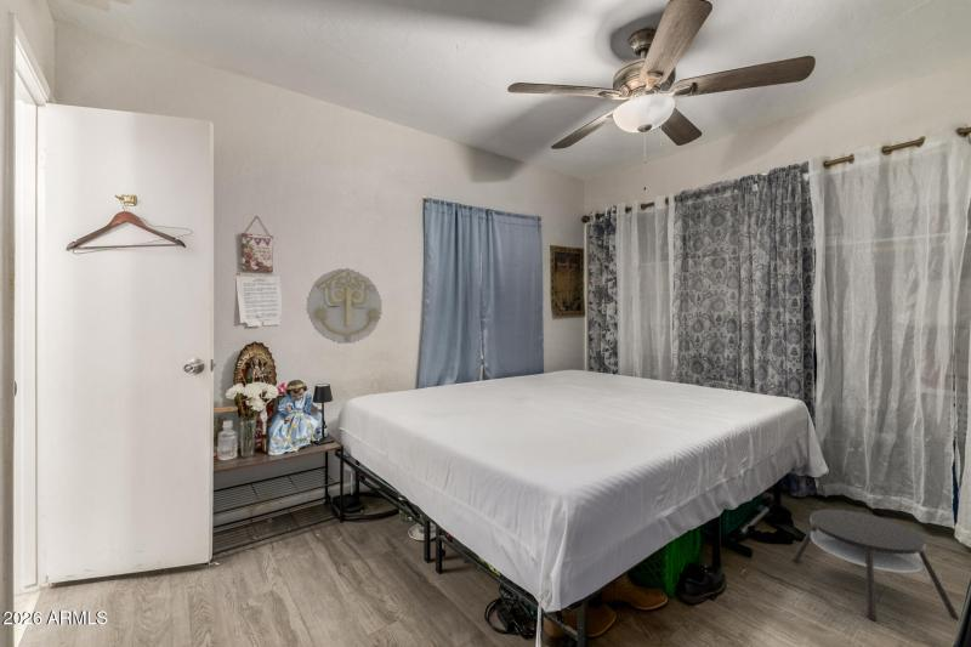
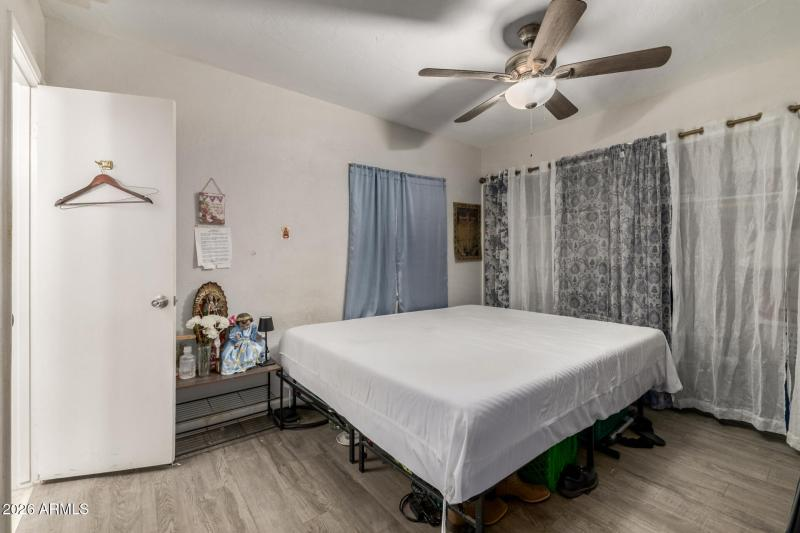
- wall decoration [306,267,382,345]
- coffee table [791,509,961,622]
